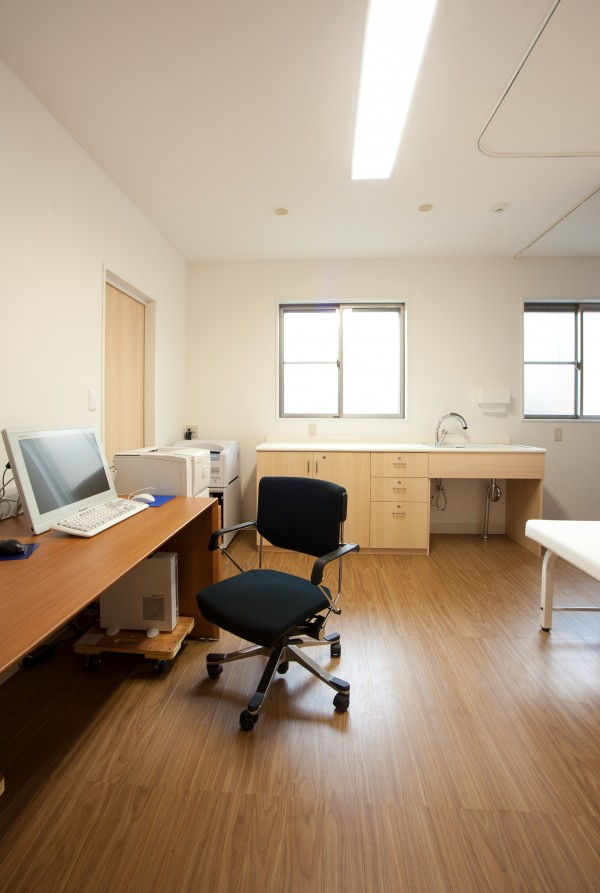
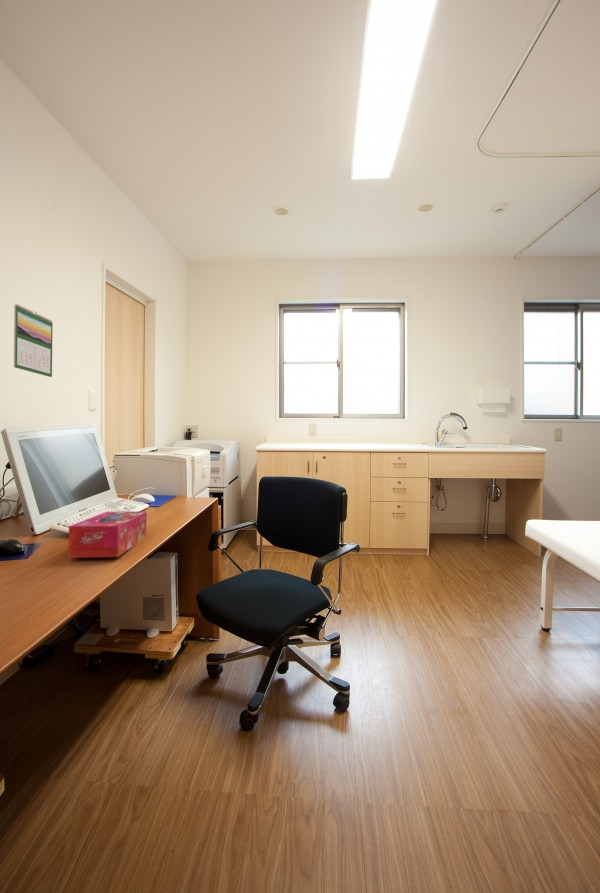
+ calendar [13,303,54,378]
+ tissue box [67,510,147,559]
